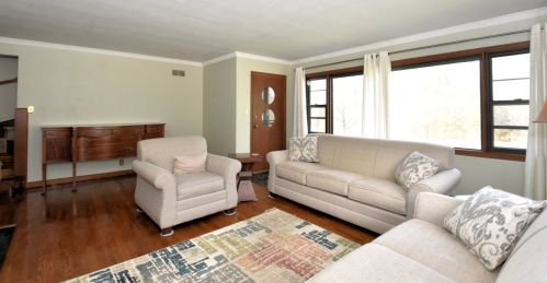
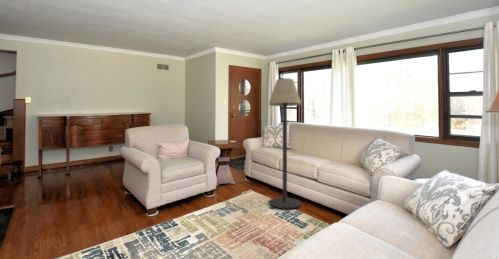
+ floor lamp [268,77,302,210]
